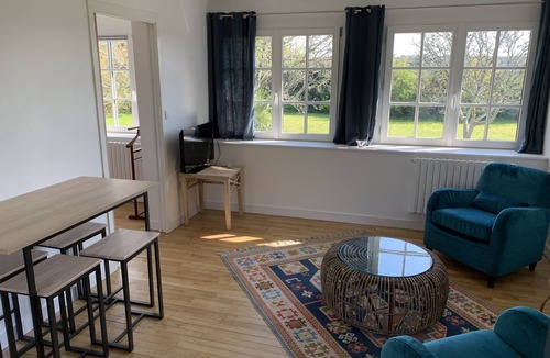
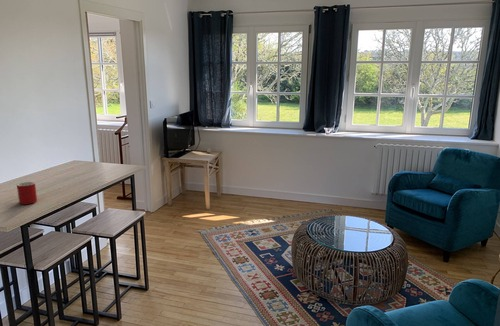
+ mug [16,181,38,205]
